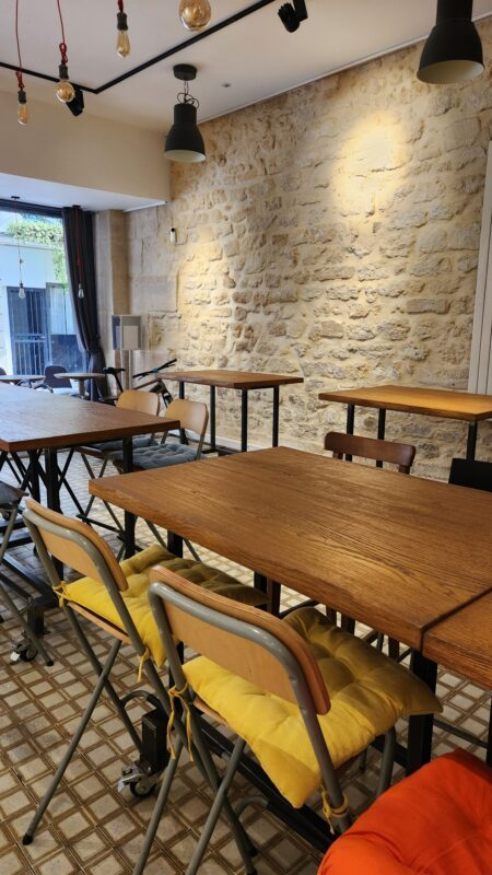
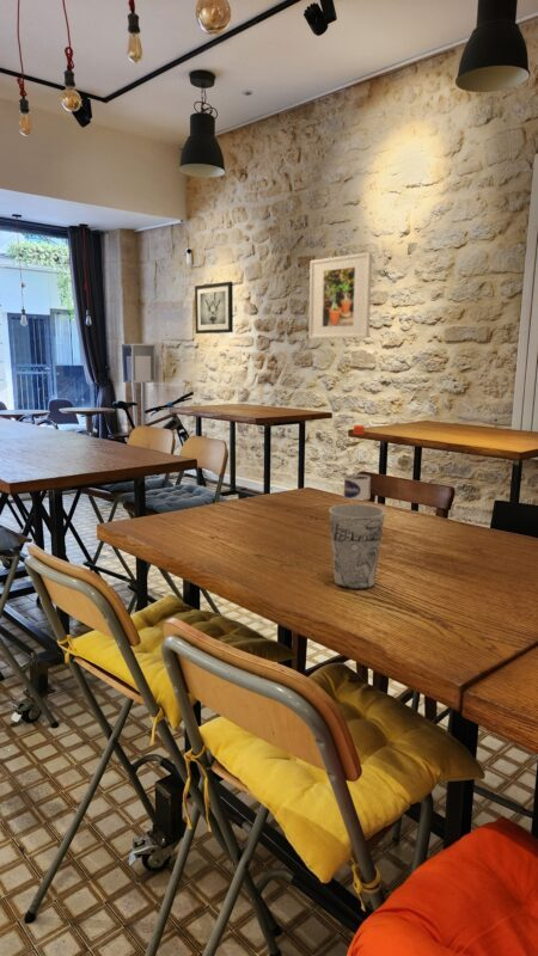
+ wall art [194,281,234,335]
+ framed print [308,251,373,339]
+ water bottle [342,424,372,501]
+ cup [328,503,386,590]
